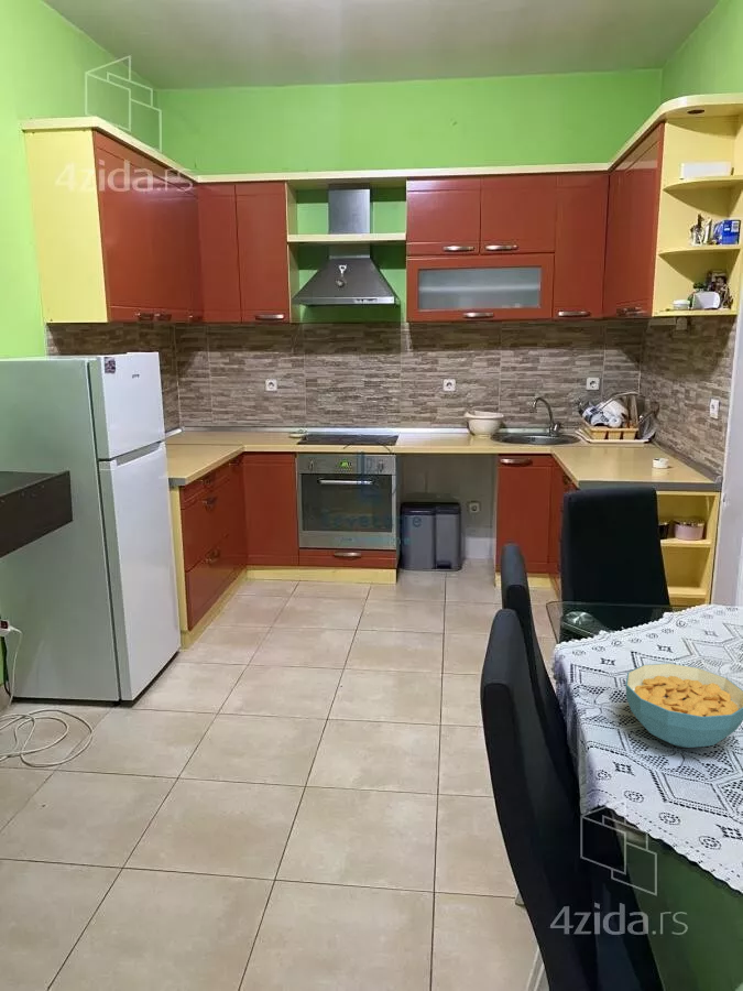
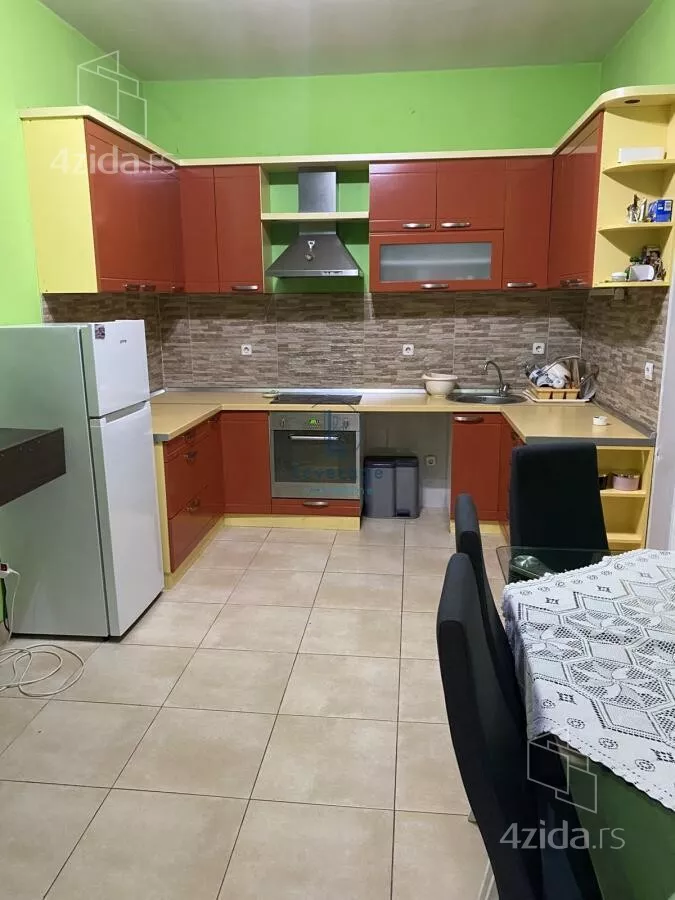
- cereal bowl [625,662,743,749]
